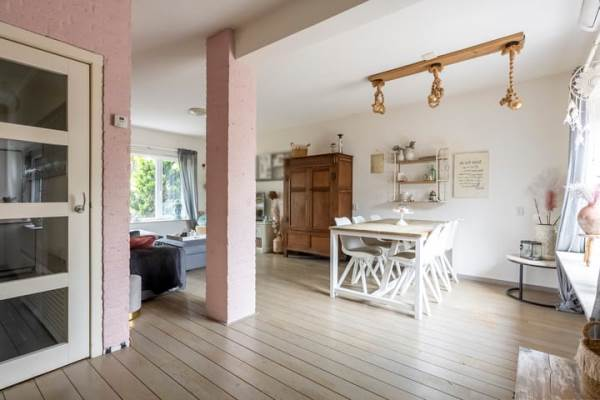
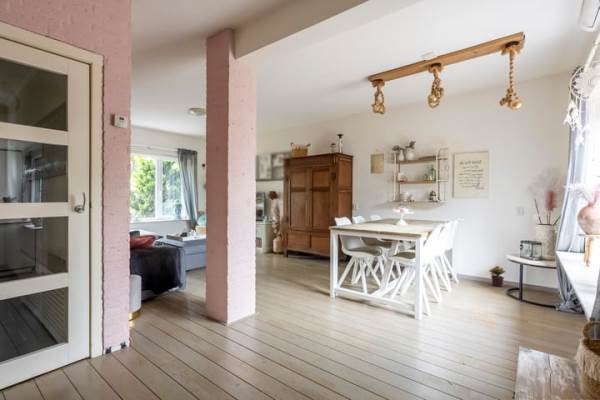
+ potted plant [488,265,507,288]
